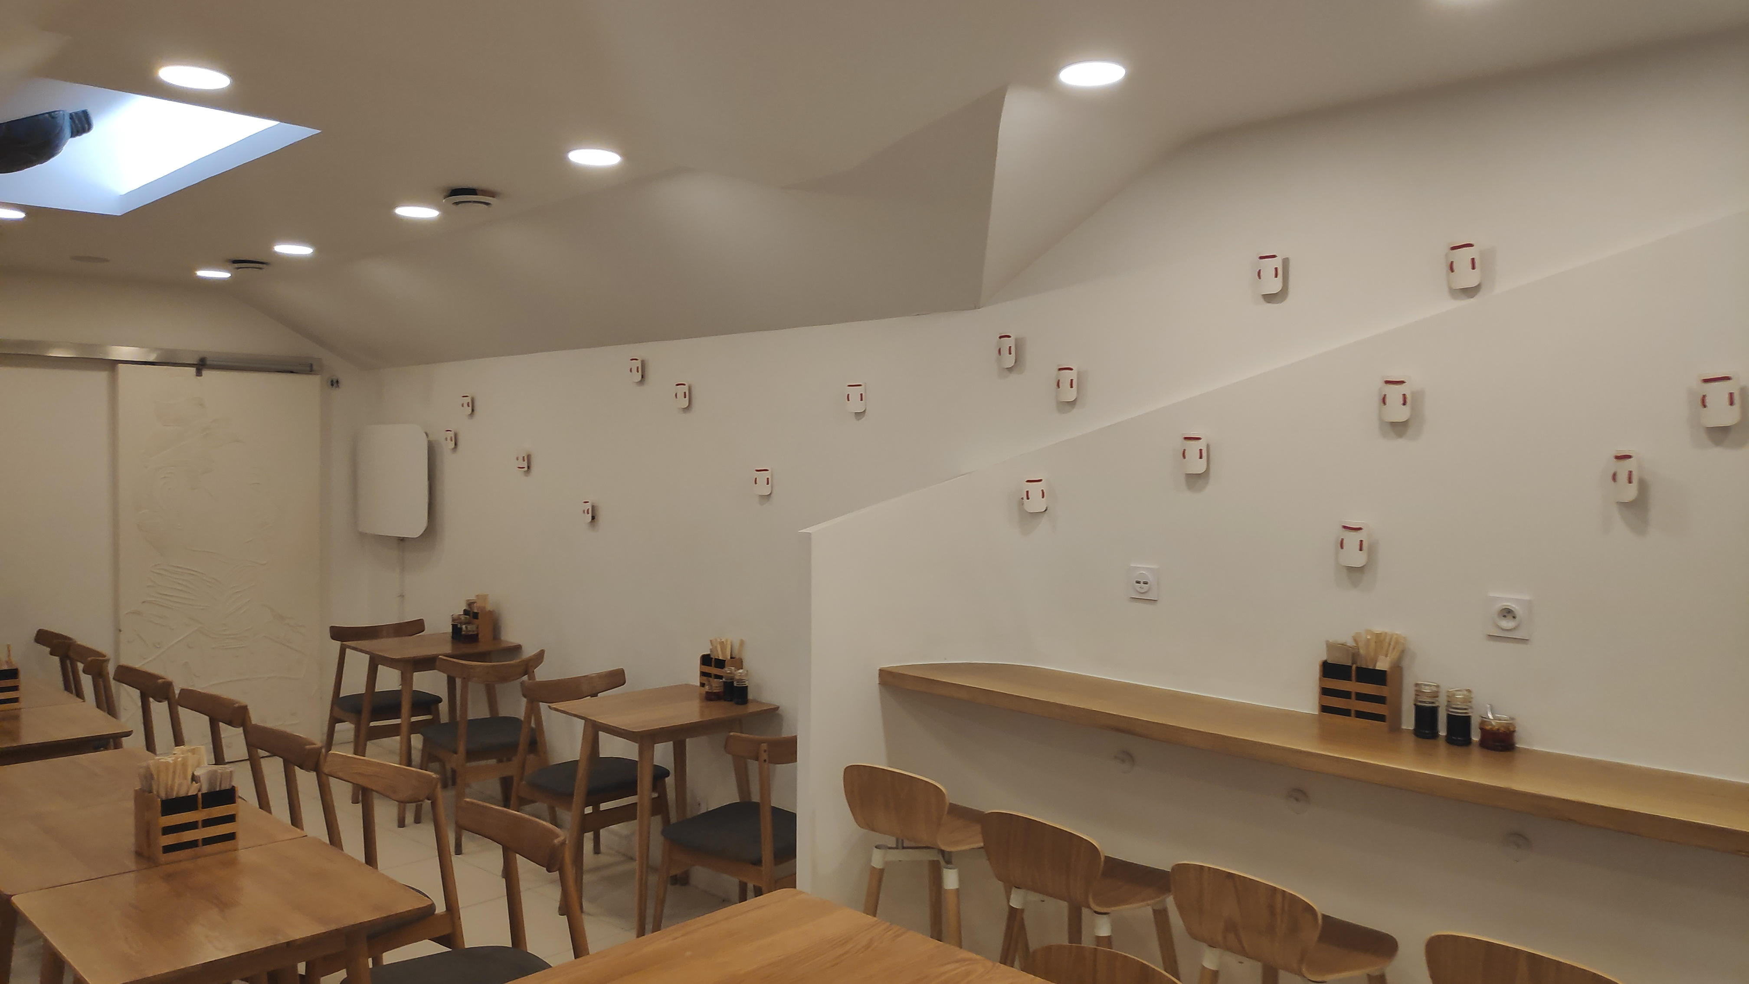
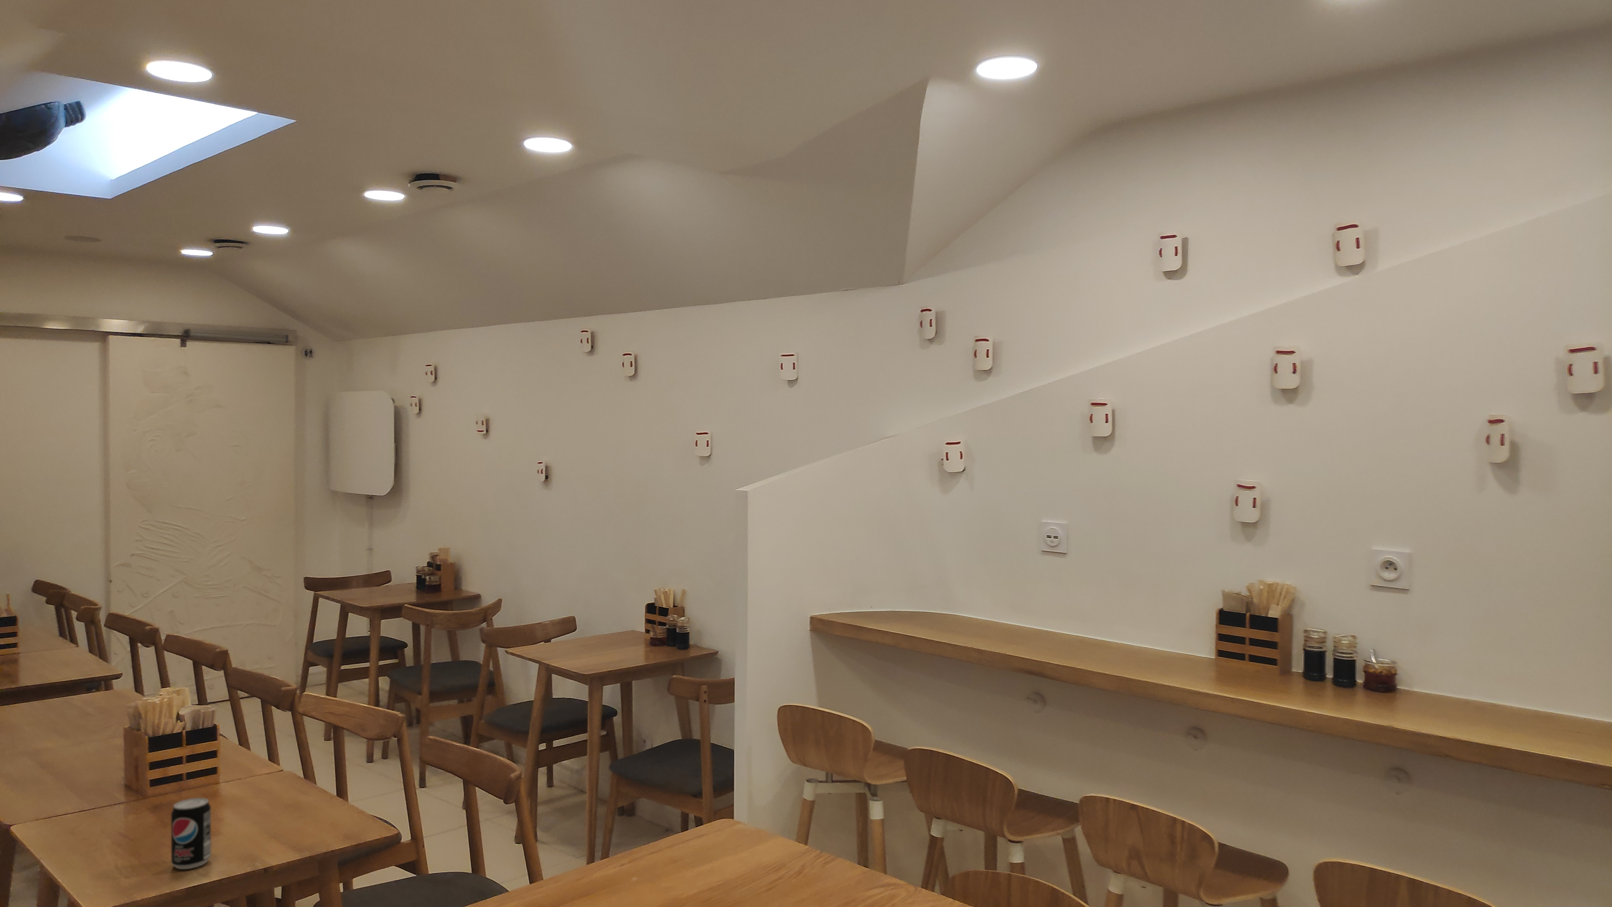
+ beverage can [170,797,211,869]
